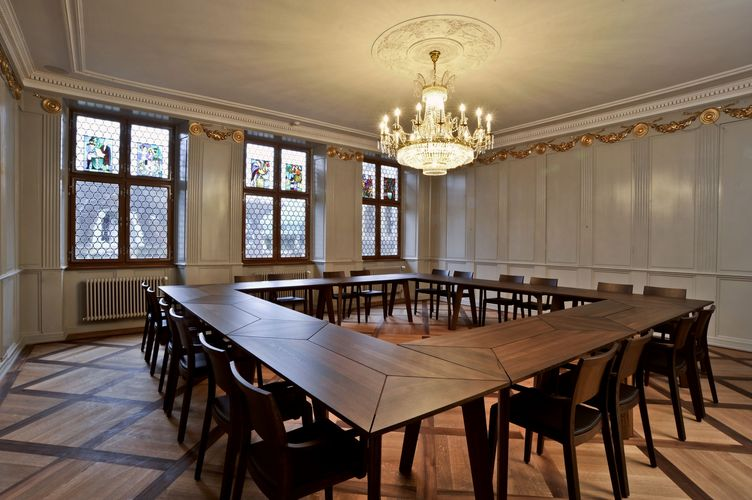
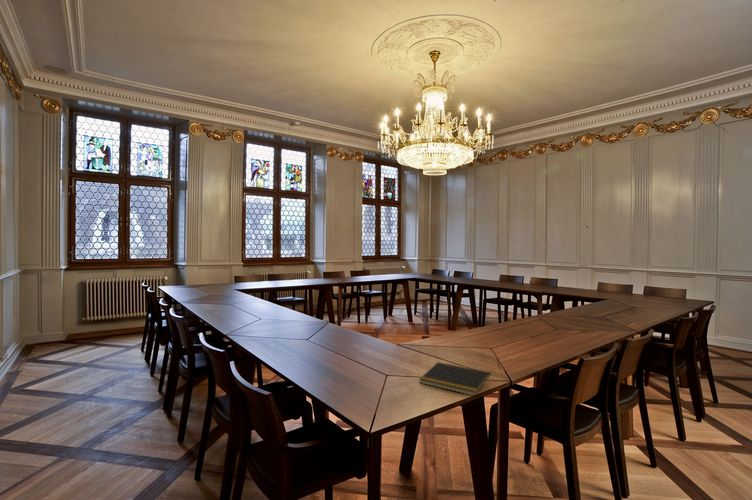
+ notepad [418,361,491,397]
